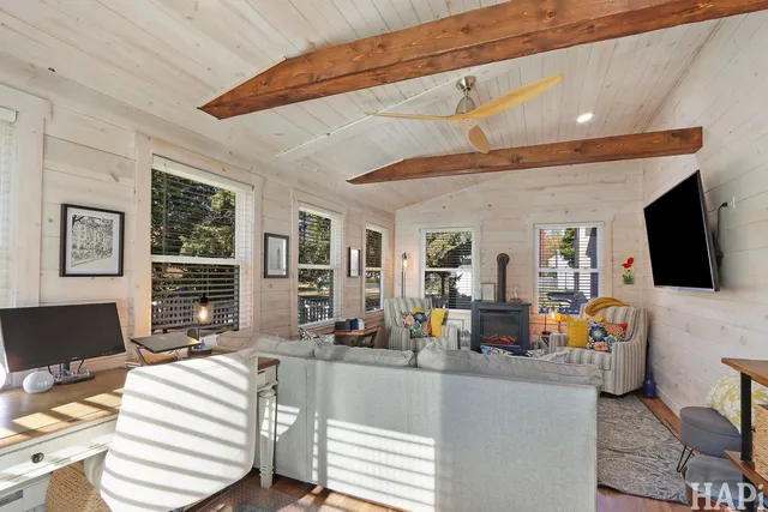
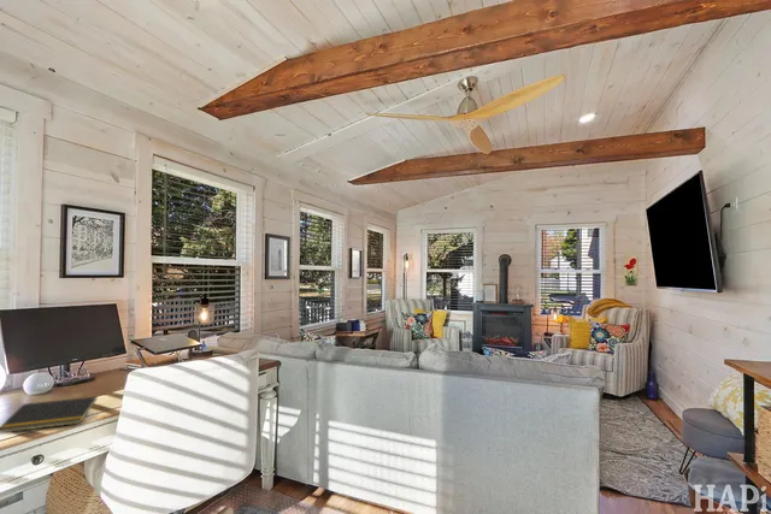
+ notepad [0,396,98,433]
